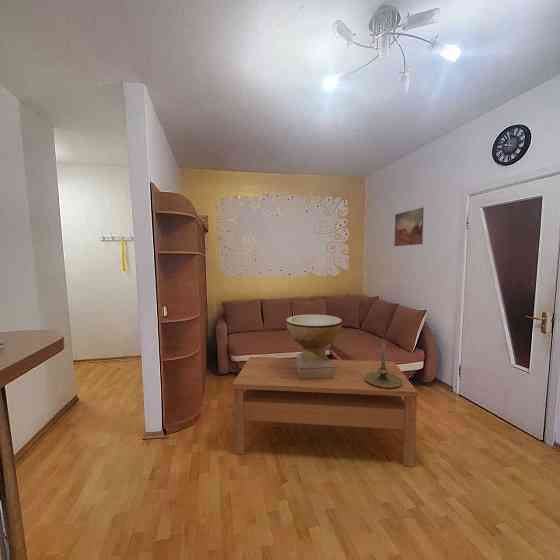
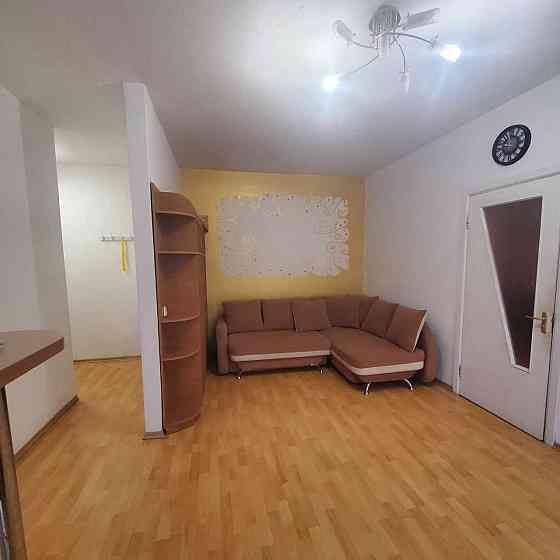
- candle holder [364,340,403,388]
- coffee table [232,356,419,468]
- wall art [394,207,425,247]
- decorative bowl [285,314,343,380]
